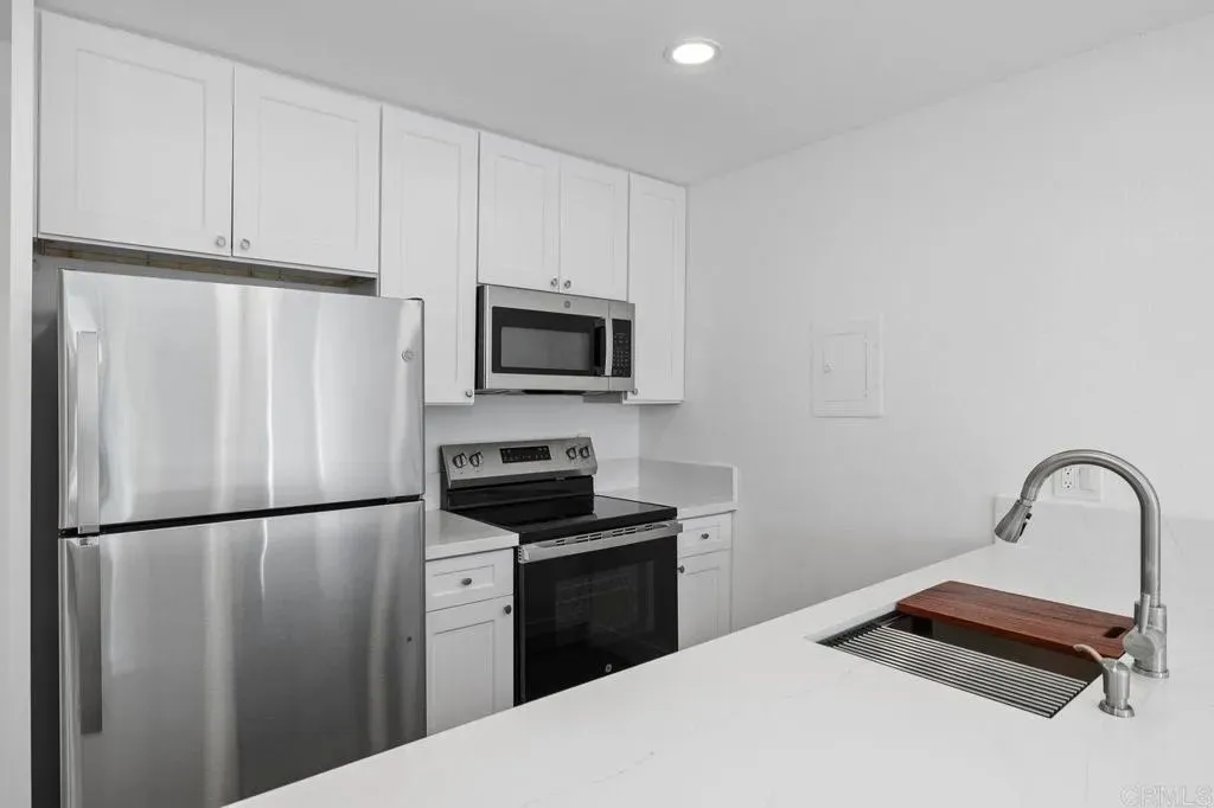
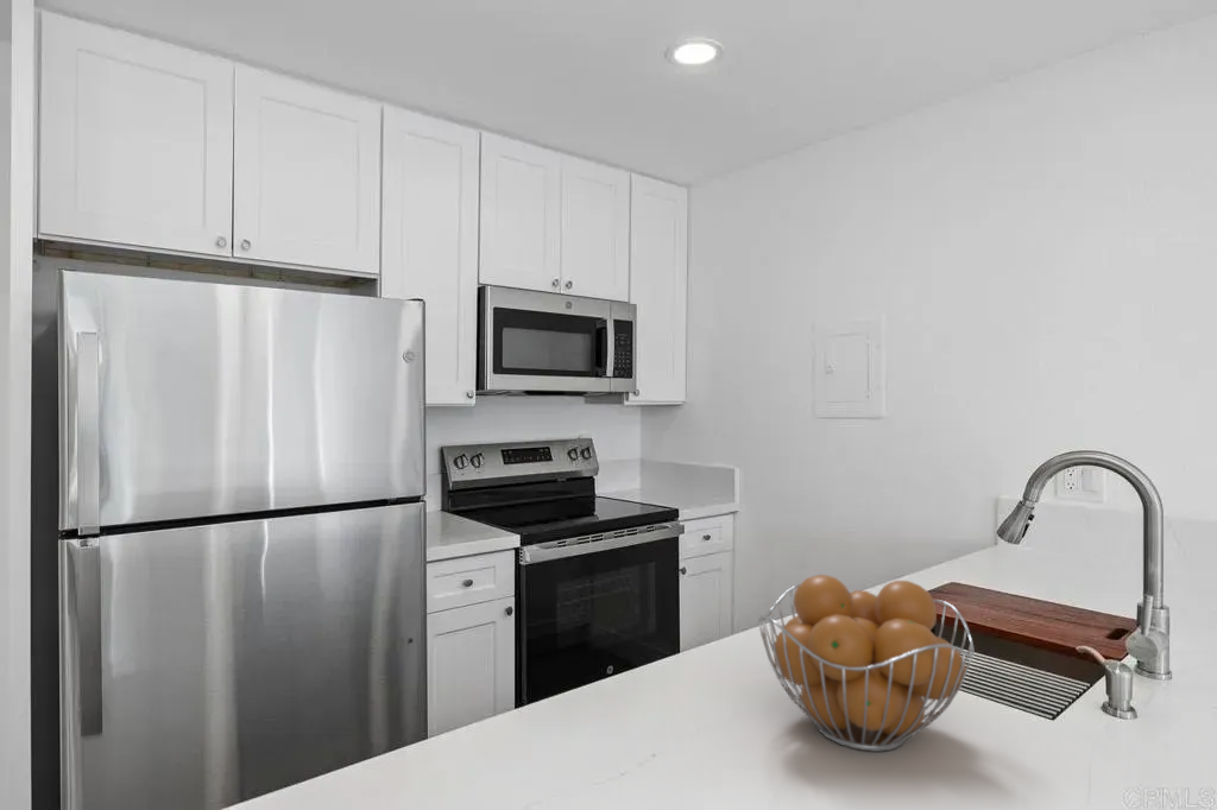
+ fruit basket [757,574,976,753]
